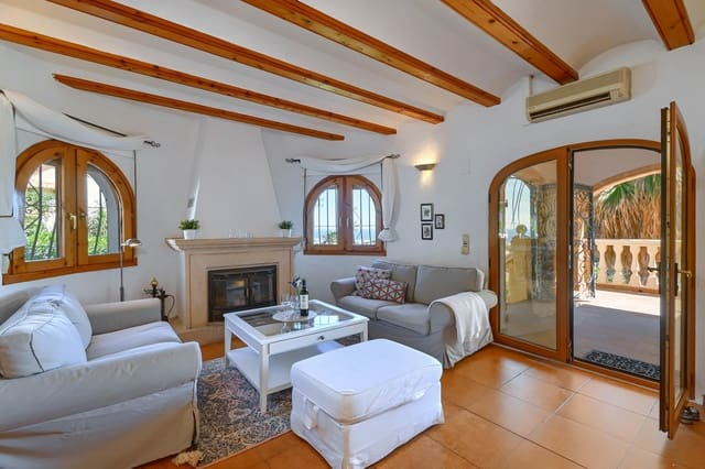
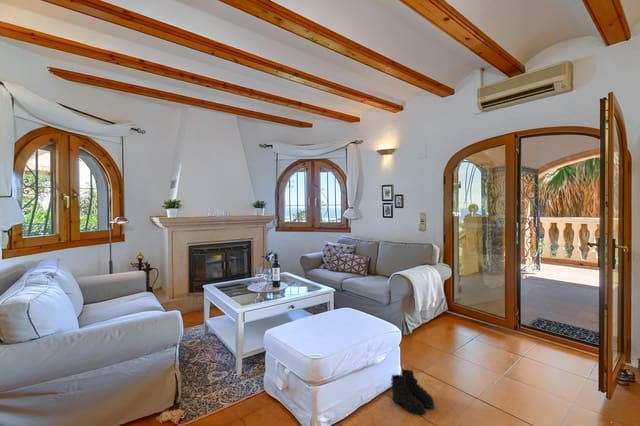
+ boots [390,368,436,416]
